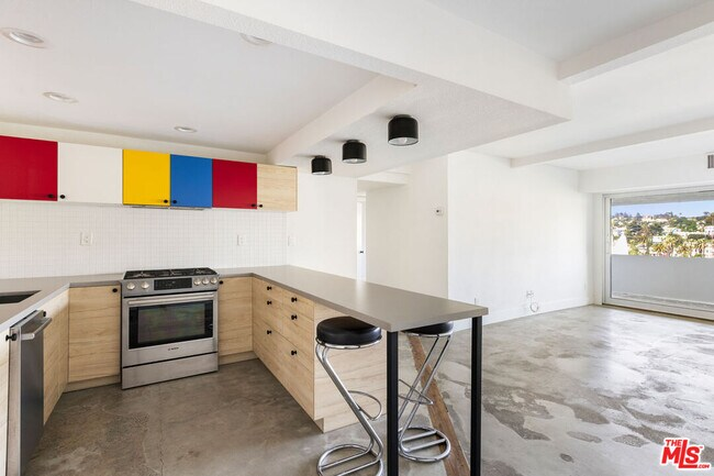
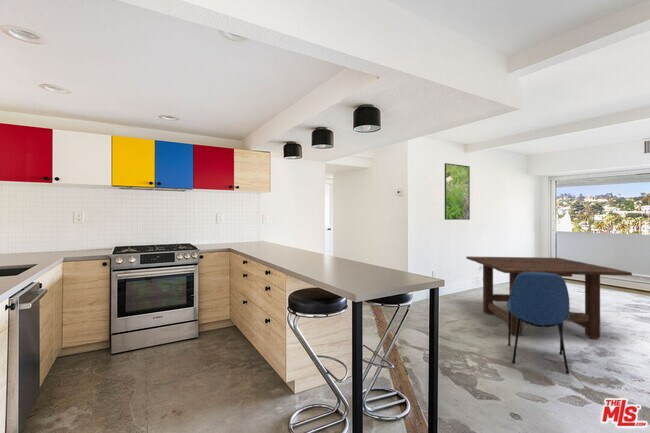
+ chair [506,272,570,375]
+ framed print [444,162,471,221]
+ dining table [465,255,633,340]
